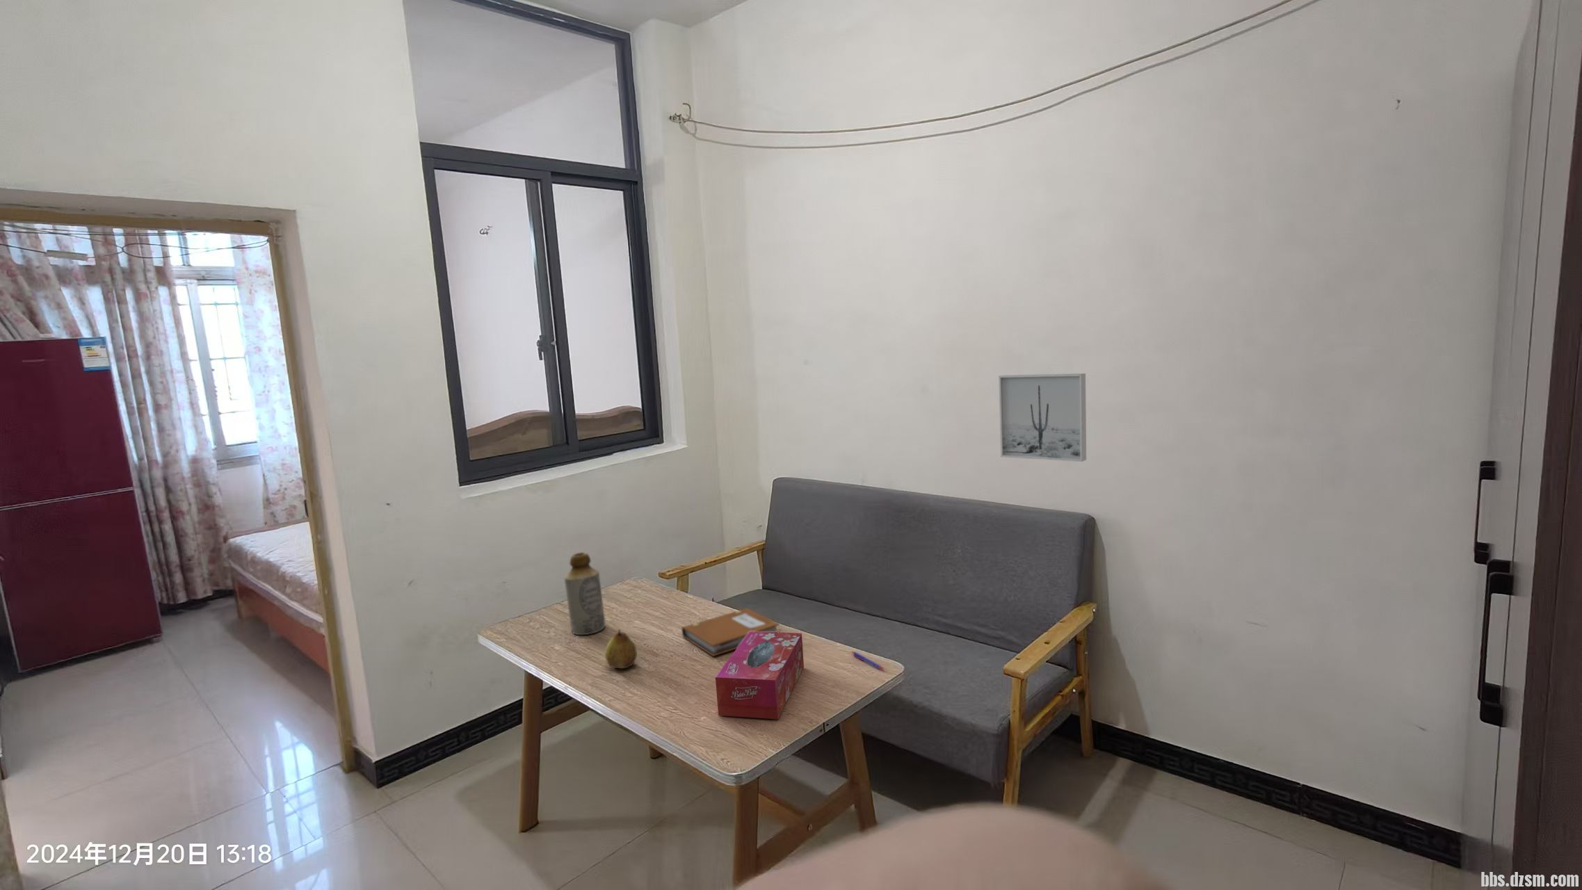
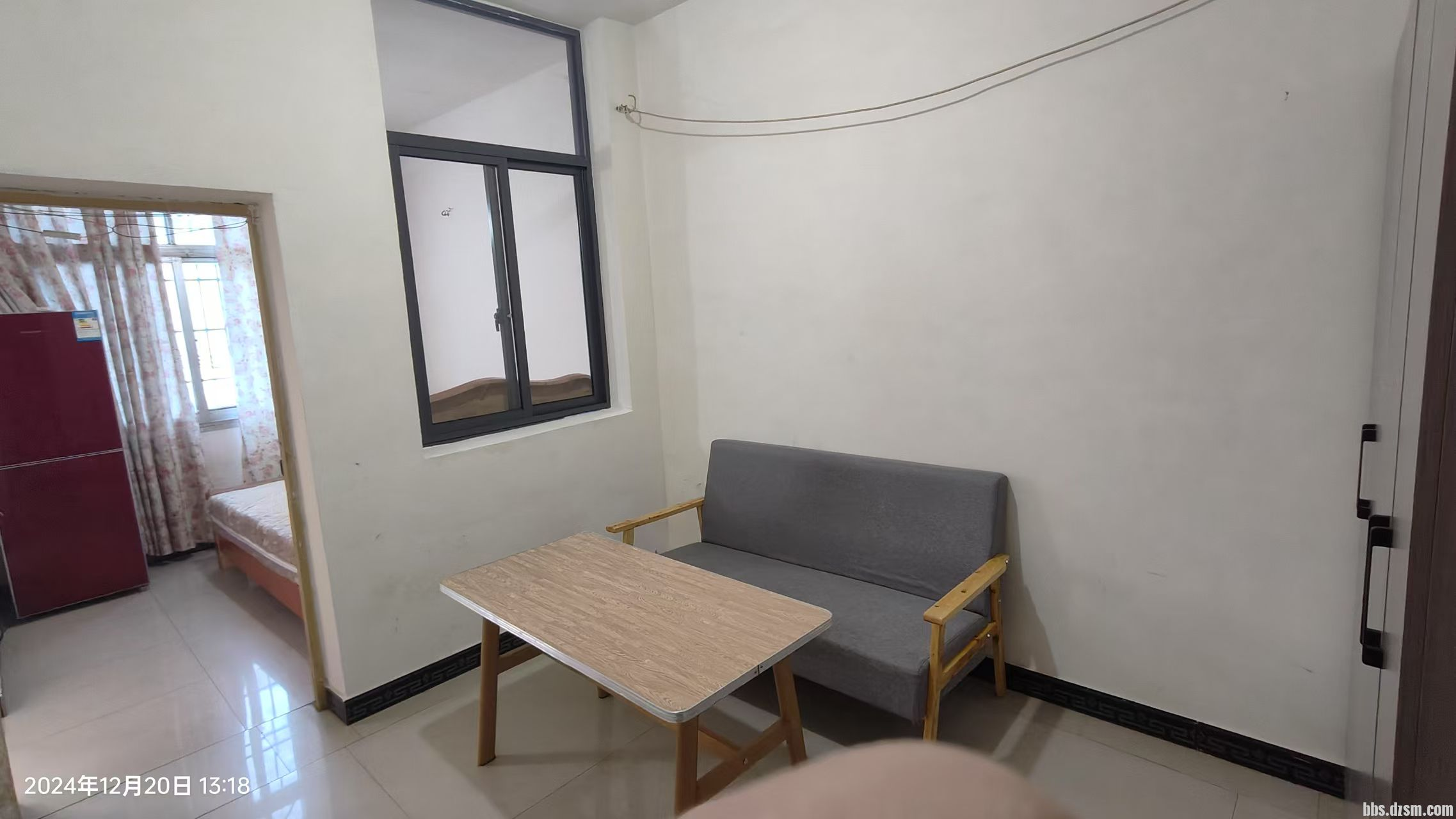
- tissue box [715,631,804,719]
- bottle [564,551,606,636]
- fruit [604,628,638,669]
- wall art [997,373,1087,462]
- pen [851,651,886,670]
- notebook [681,607,780,657]
